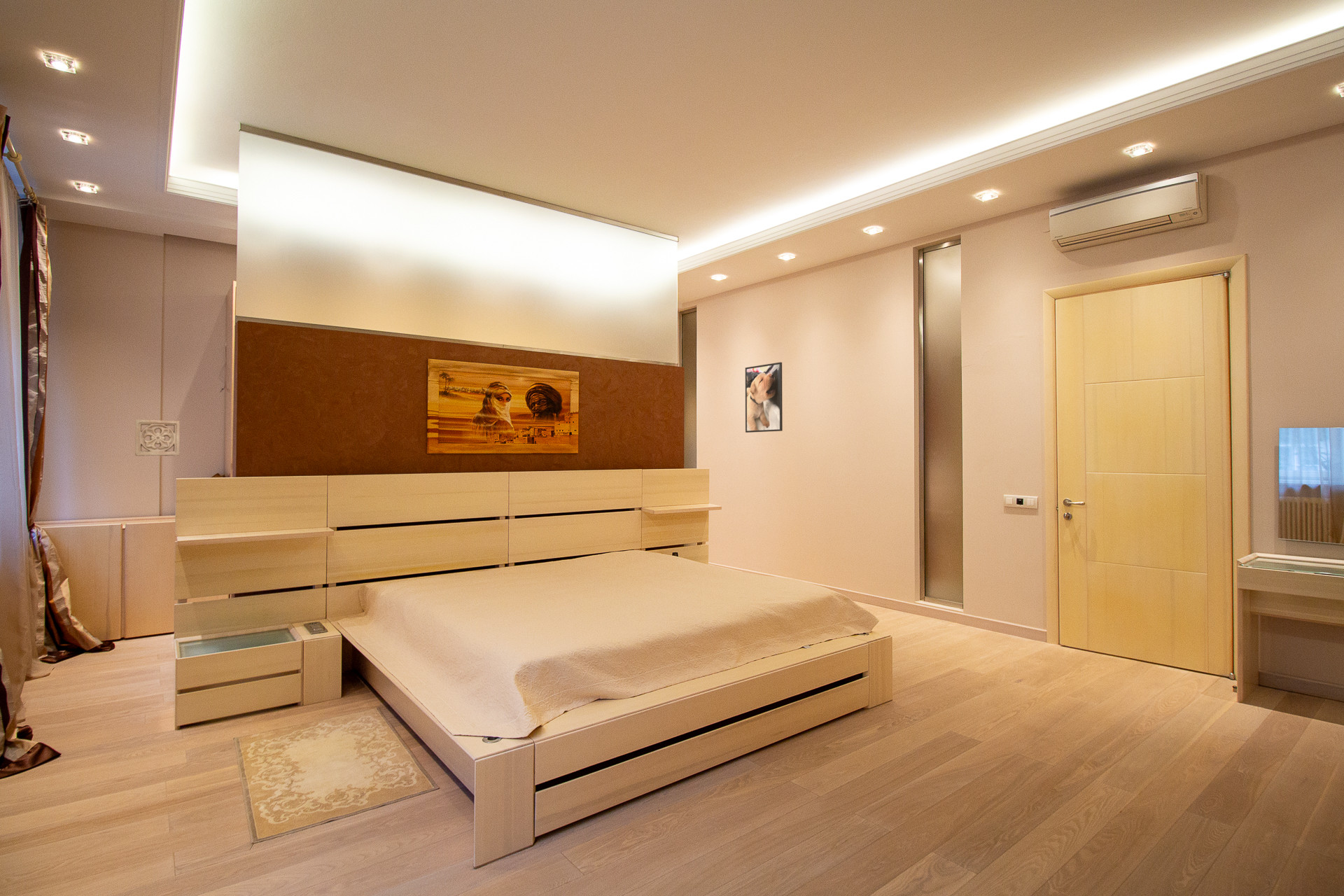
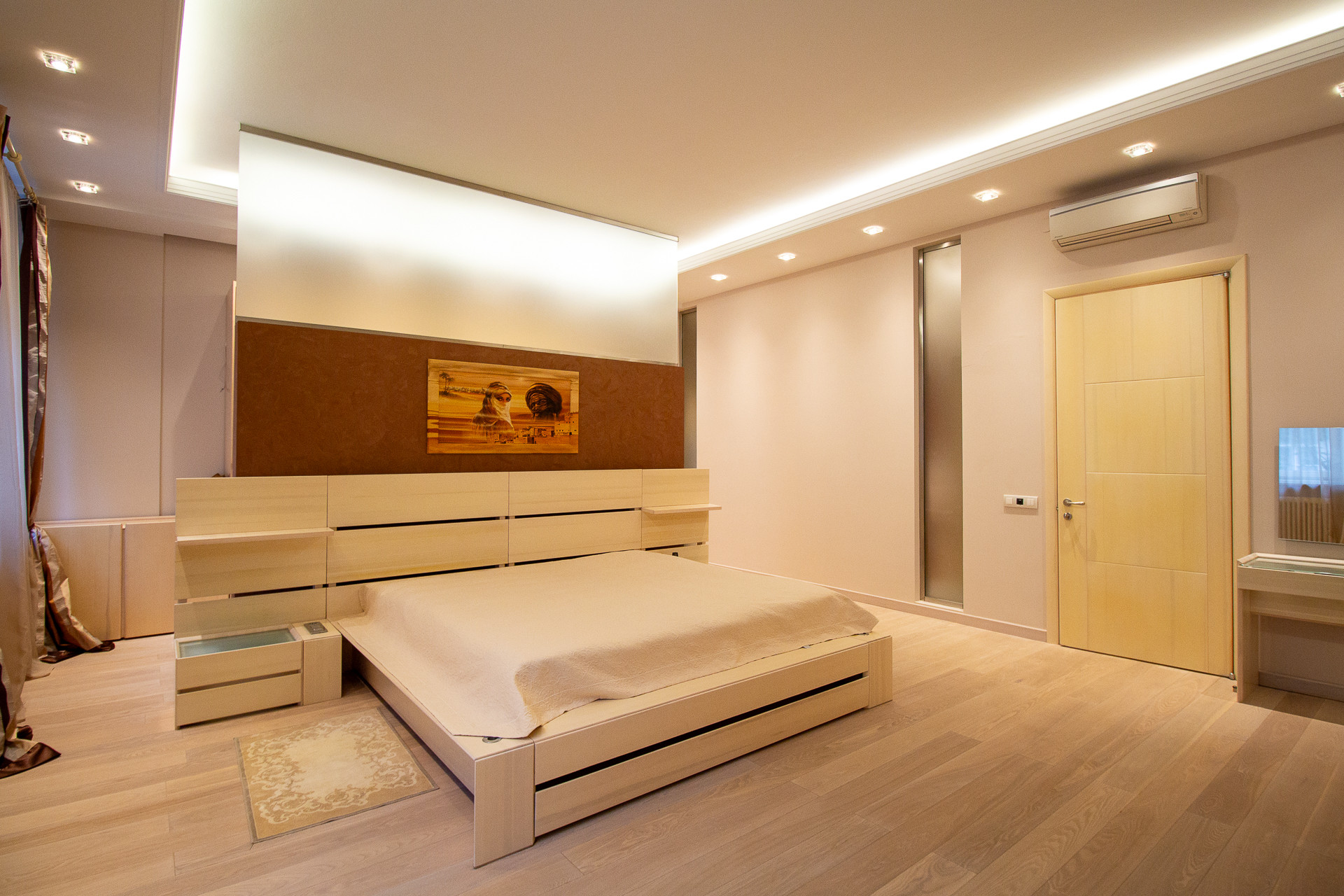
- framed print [745,361,783,433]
- wall ornament [134,419,181,456]
